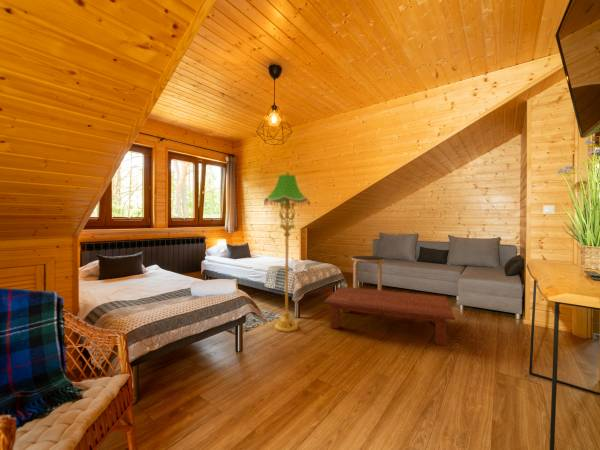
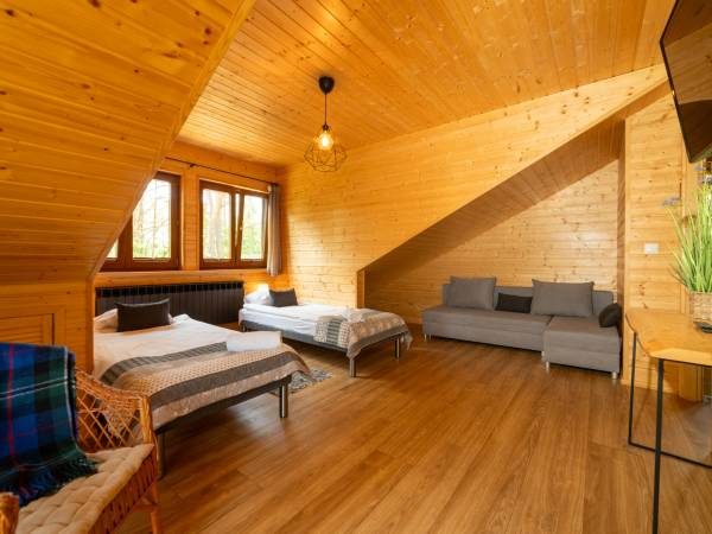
- coffee table [322,285,456,347]
- side table [351,255,386,291]
- floor lamp [263,170,311,333]
